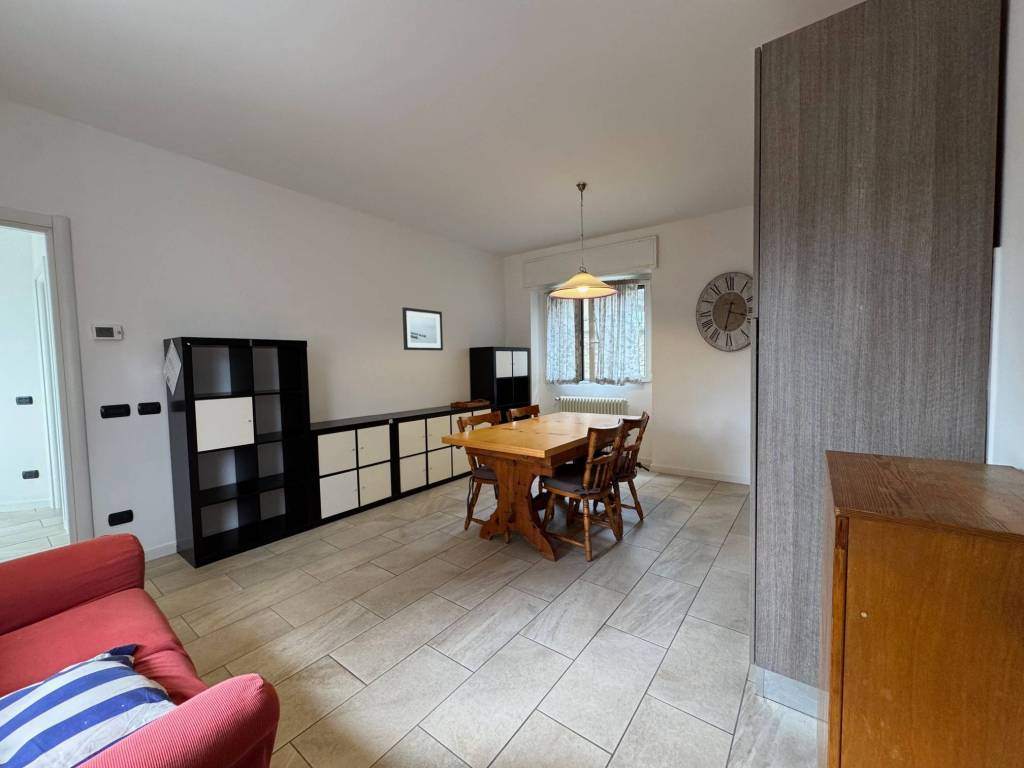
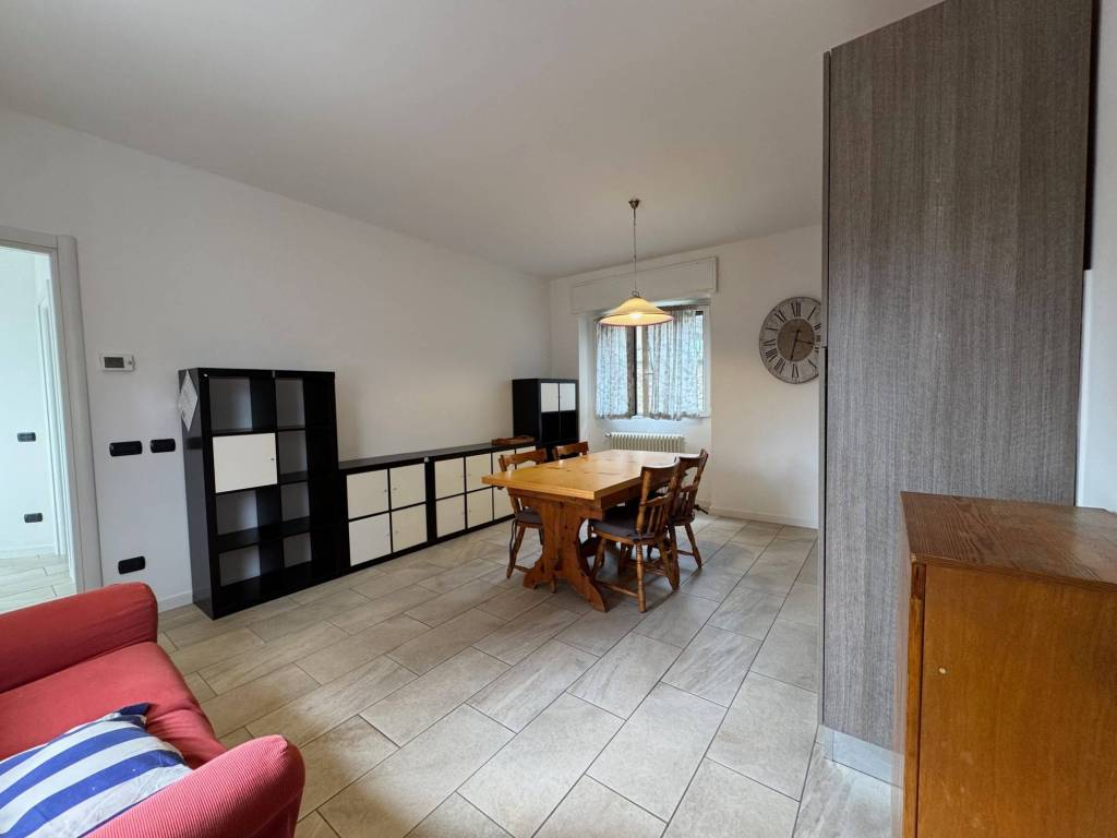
- wall art [401,306,444,352]
